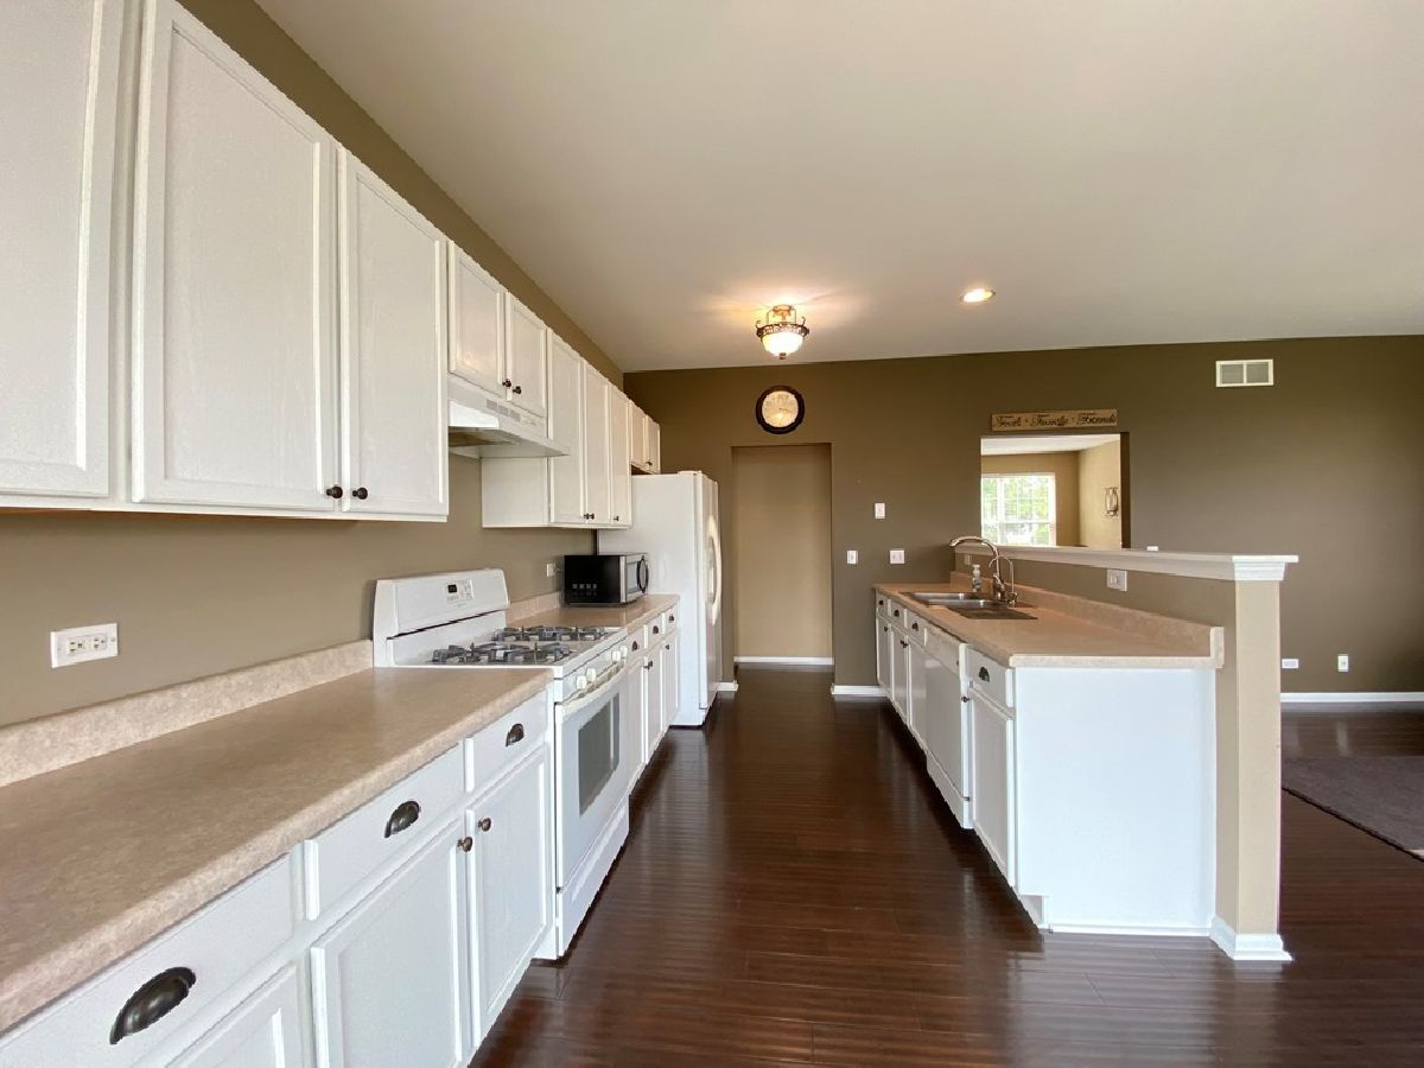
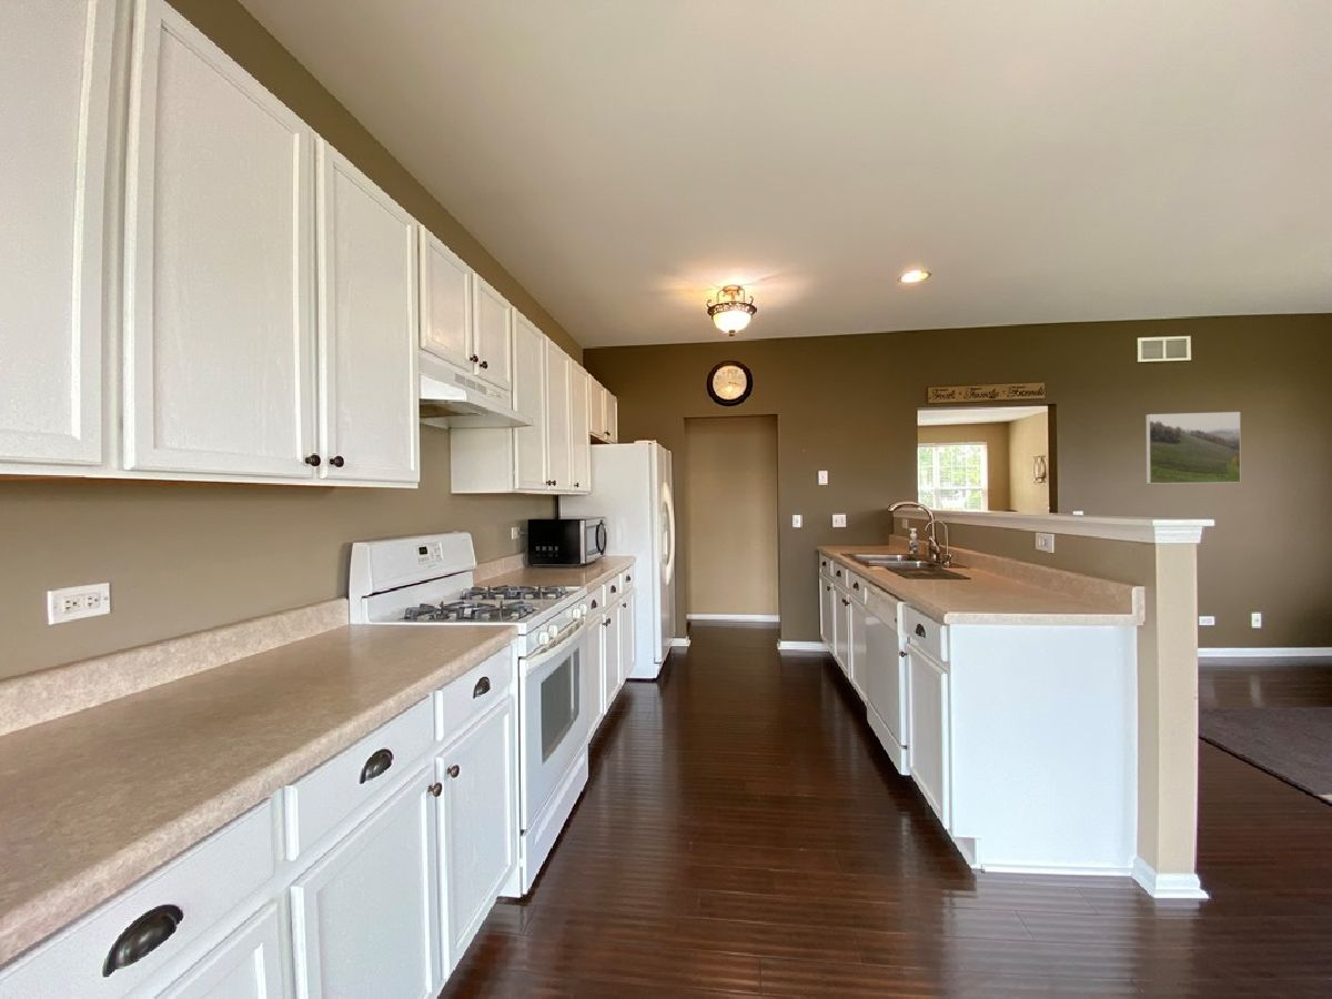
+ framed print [1146,411,1242,485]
